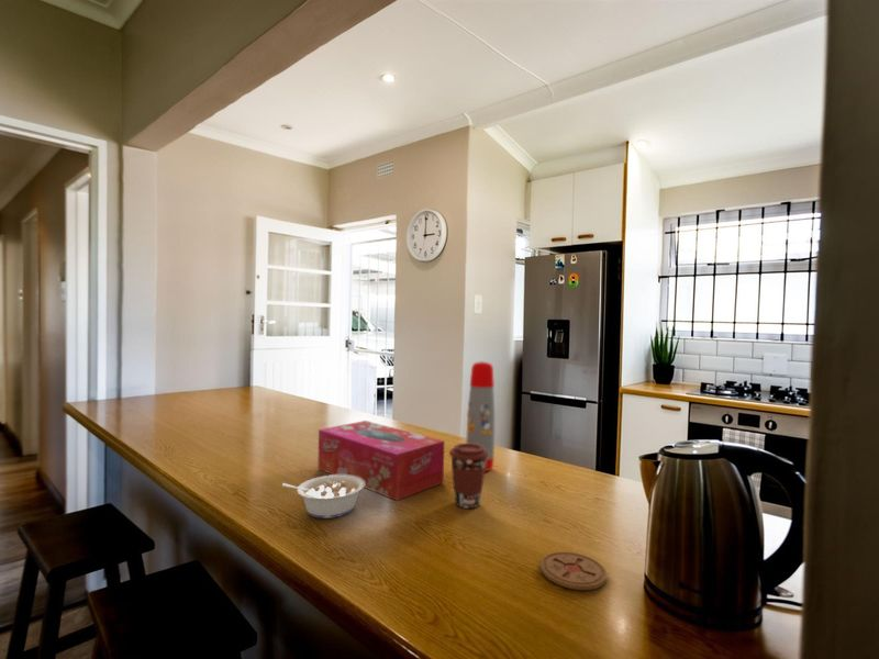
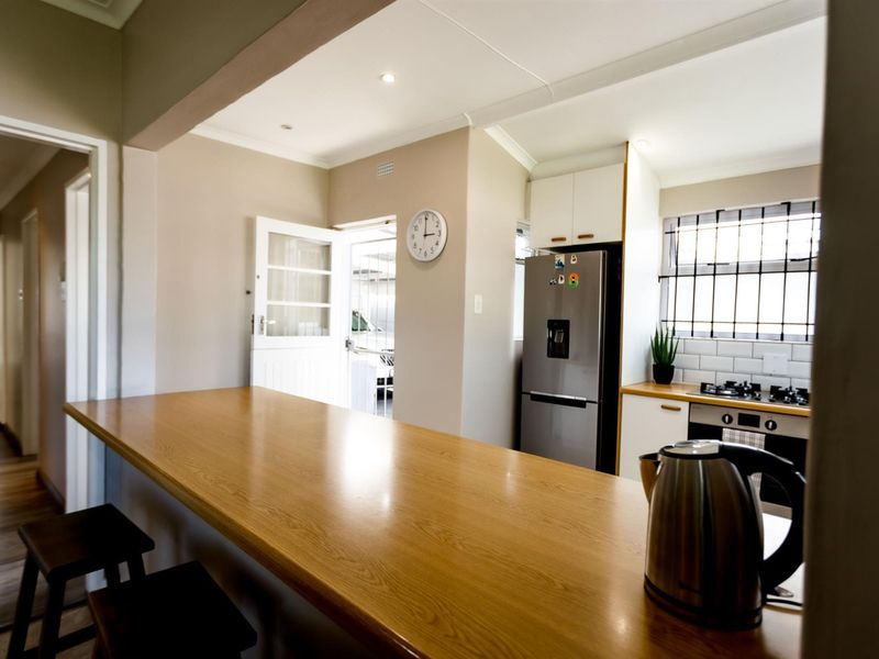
- coffee cup [448,443,489,510]
- tissue box [316,420,445,502]
- coaster [539,550,609,591]
- legume [281,474,365,520]
- water bottle [465,360,496,472]
